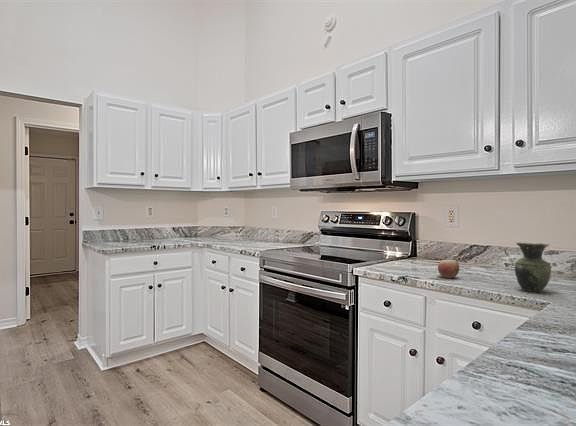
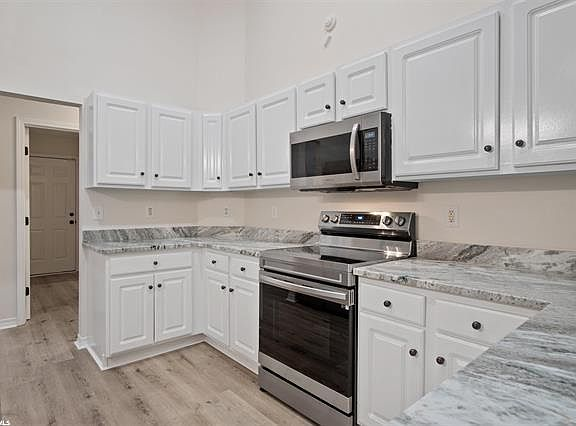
- apple [437,258,460,279]
- vase [514,242,552,293]
